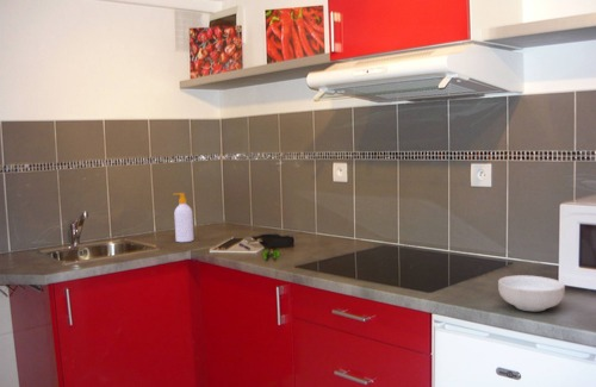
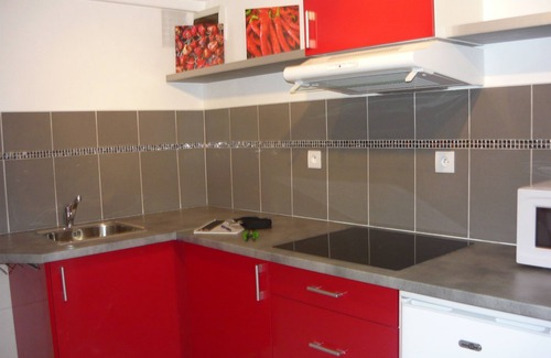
- soap bottle [172,192,194,243]
- cereal bowl [497,274,566,312]
